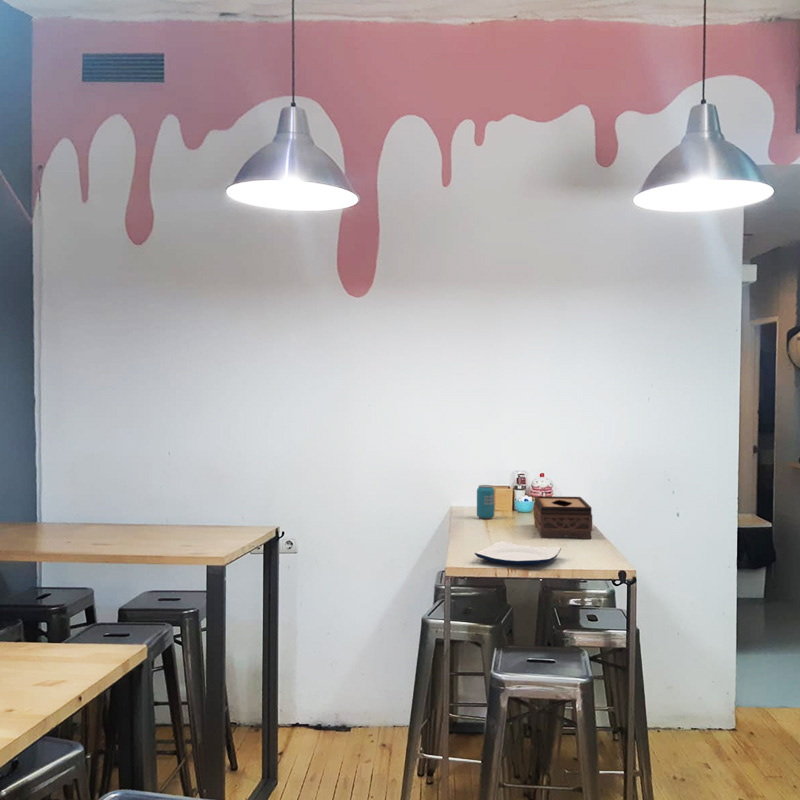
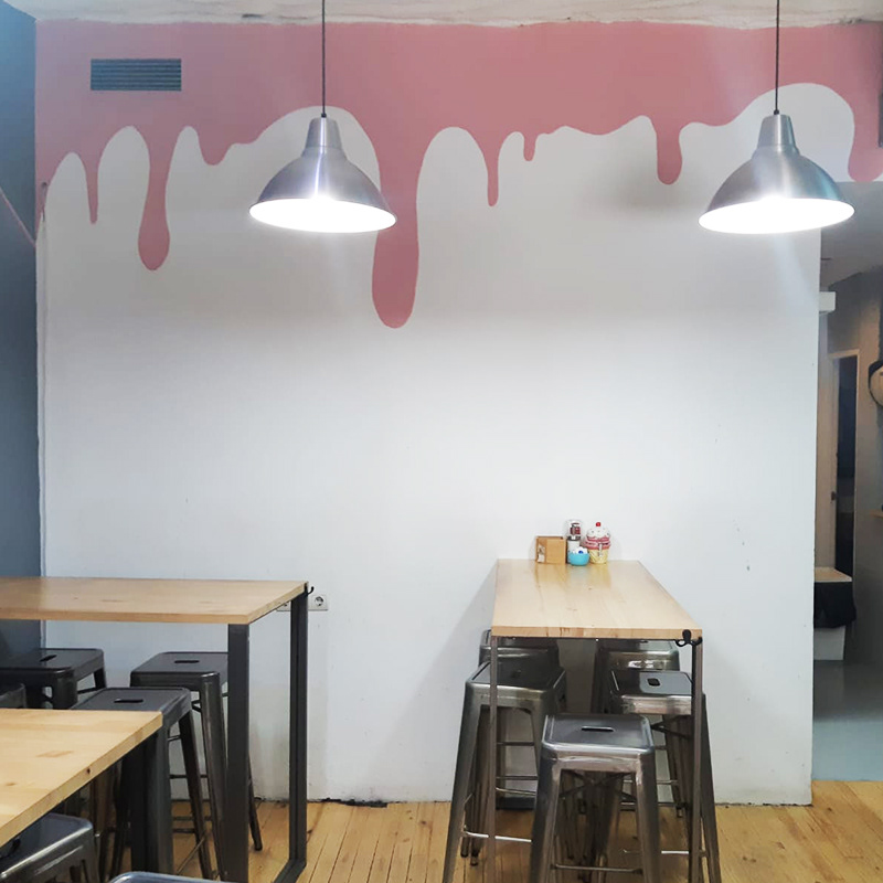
- plate [474,540,562,567]
- beverage can [476,484,495,520]
- tissue box [533,495,593,540]
